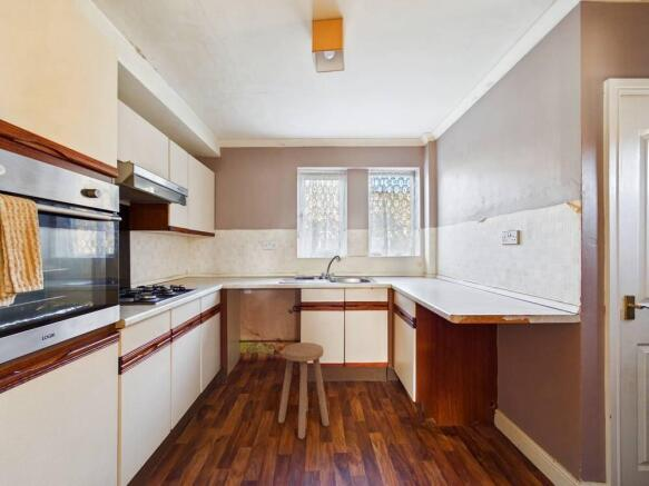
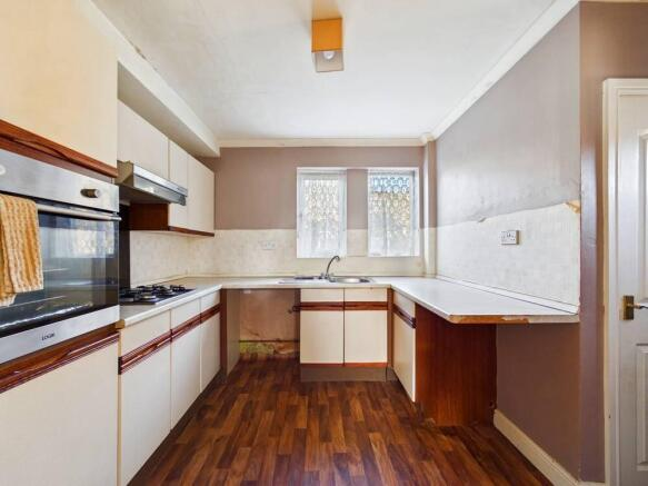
- stool [277,341,330,440]
